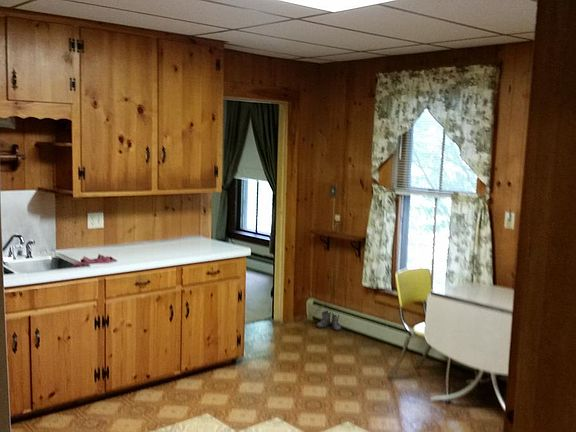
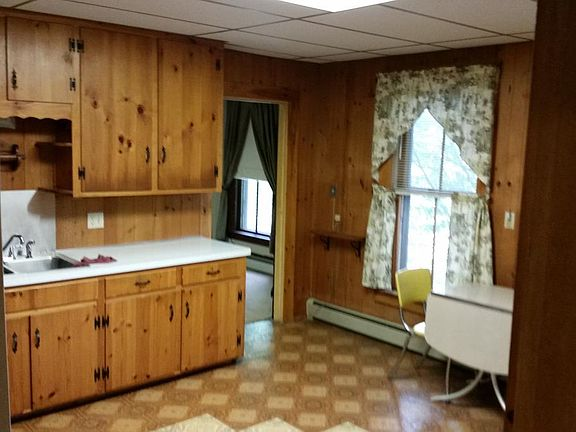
- boots [316,310,342,332]
